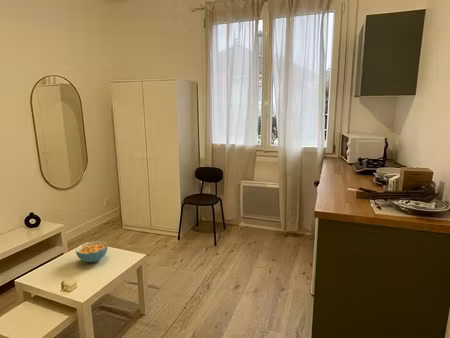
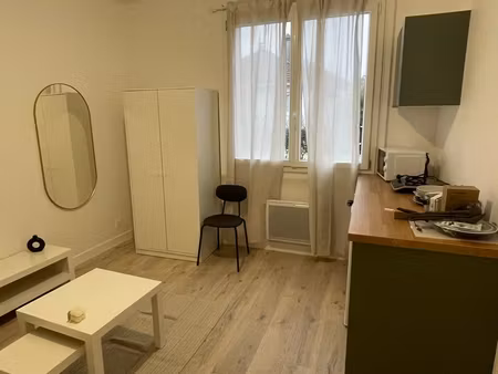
- cereal bowl [75,240,109,263]
